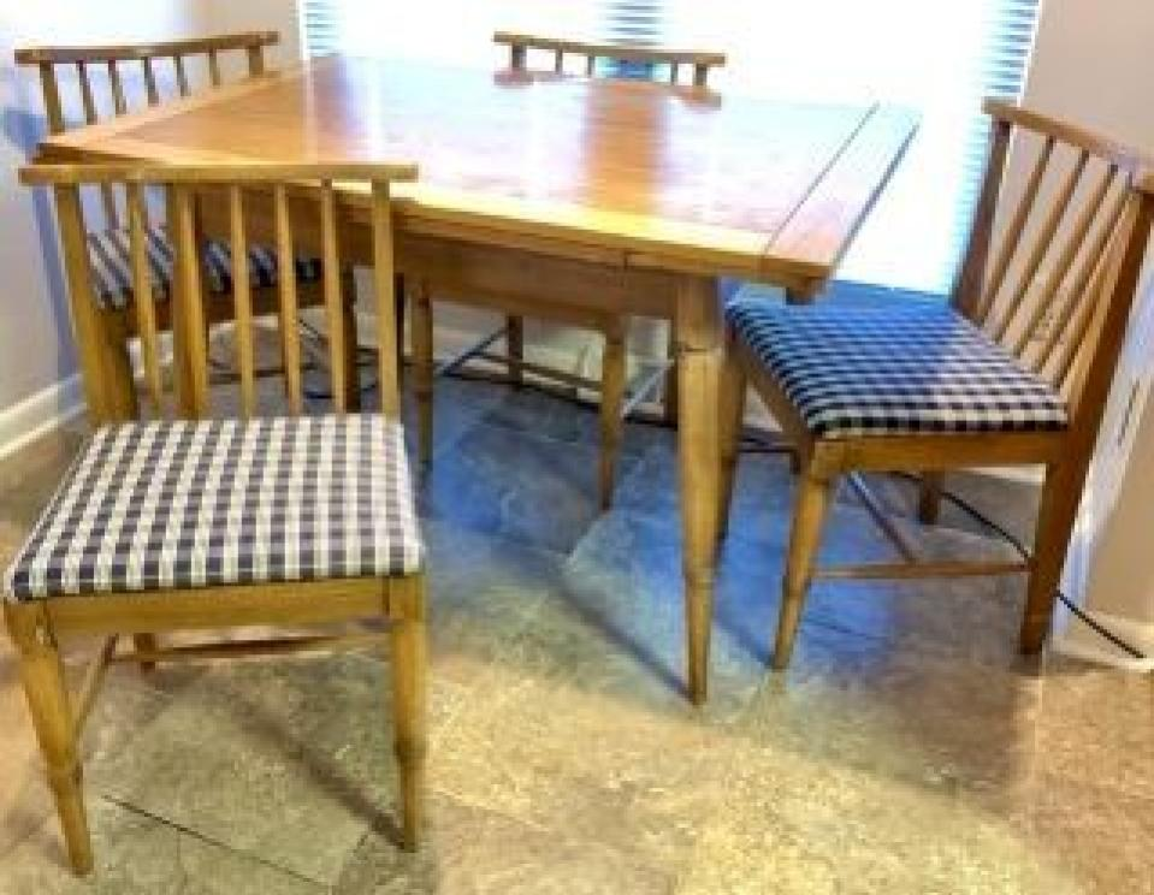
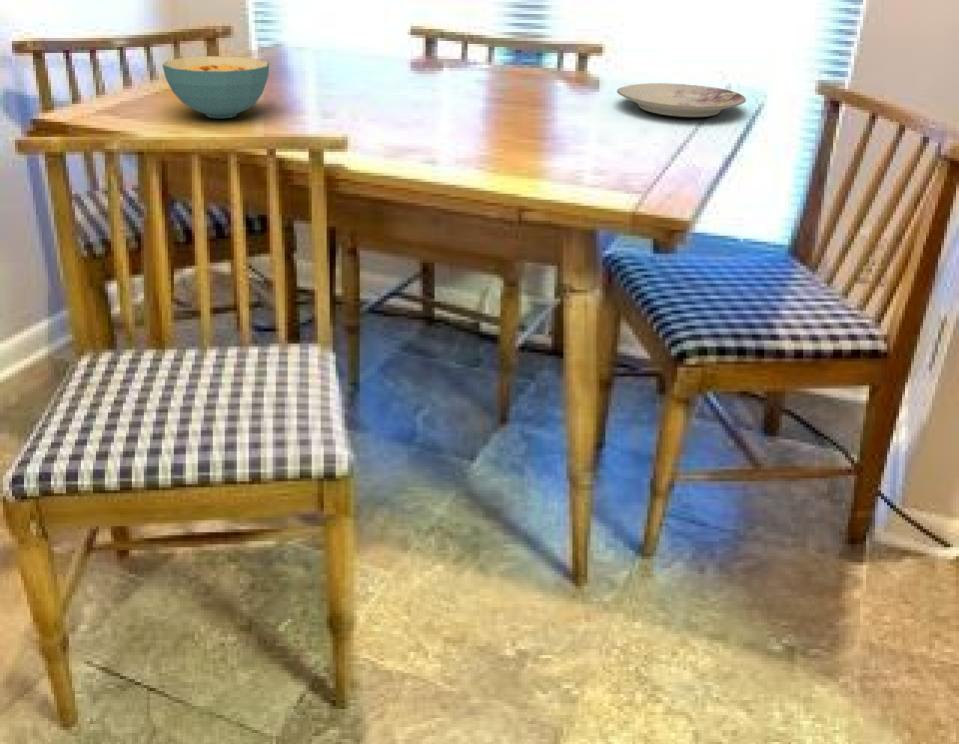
+ cereal bowl [161,55,270,119]
+ plate [616,82,747,118]
